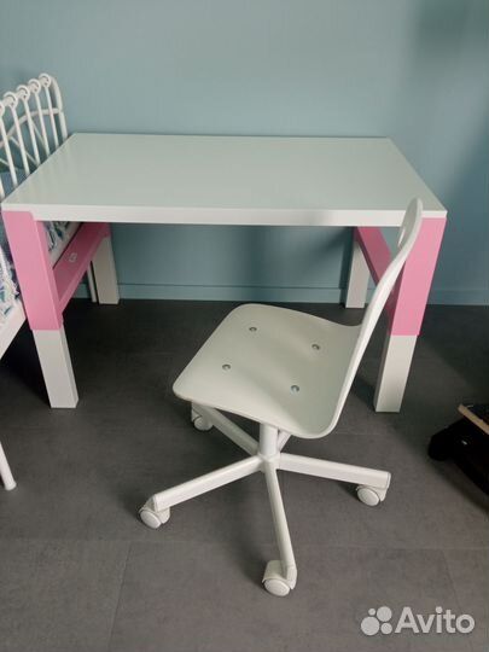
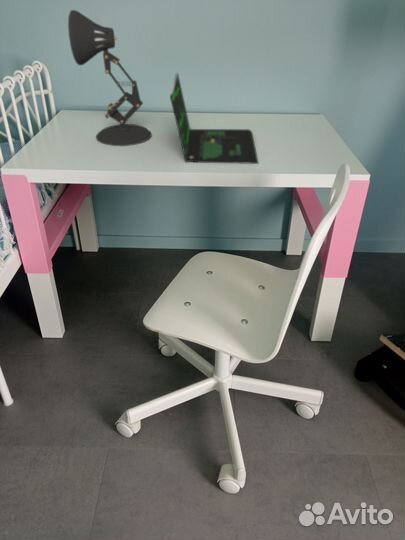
+ desk lamp [67,9,152,147]
+ laptop [169,72,259,165]
